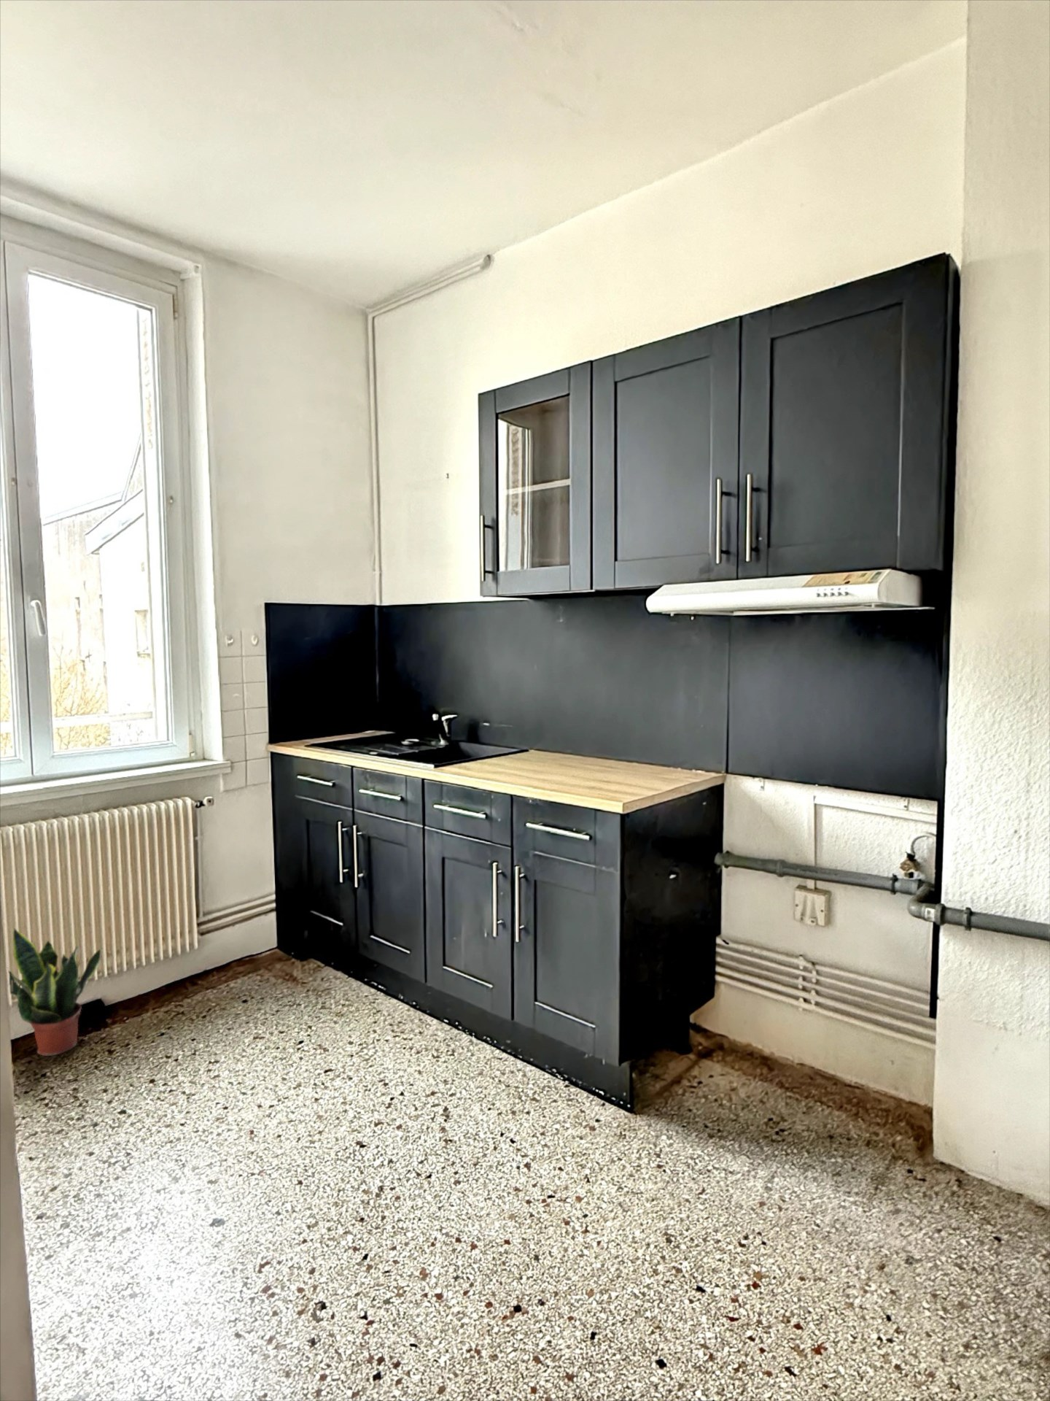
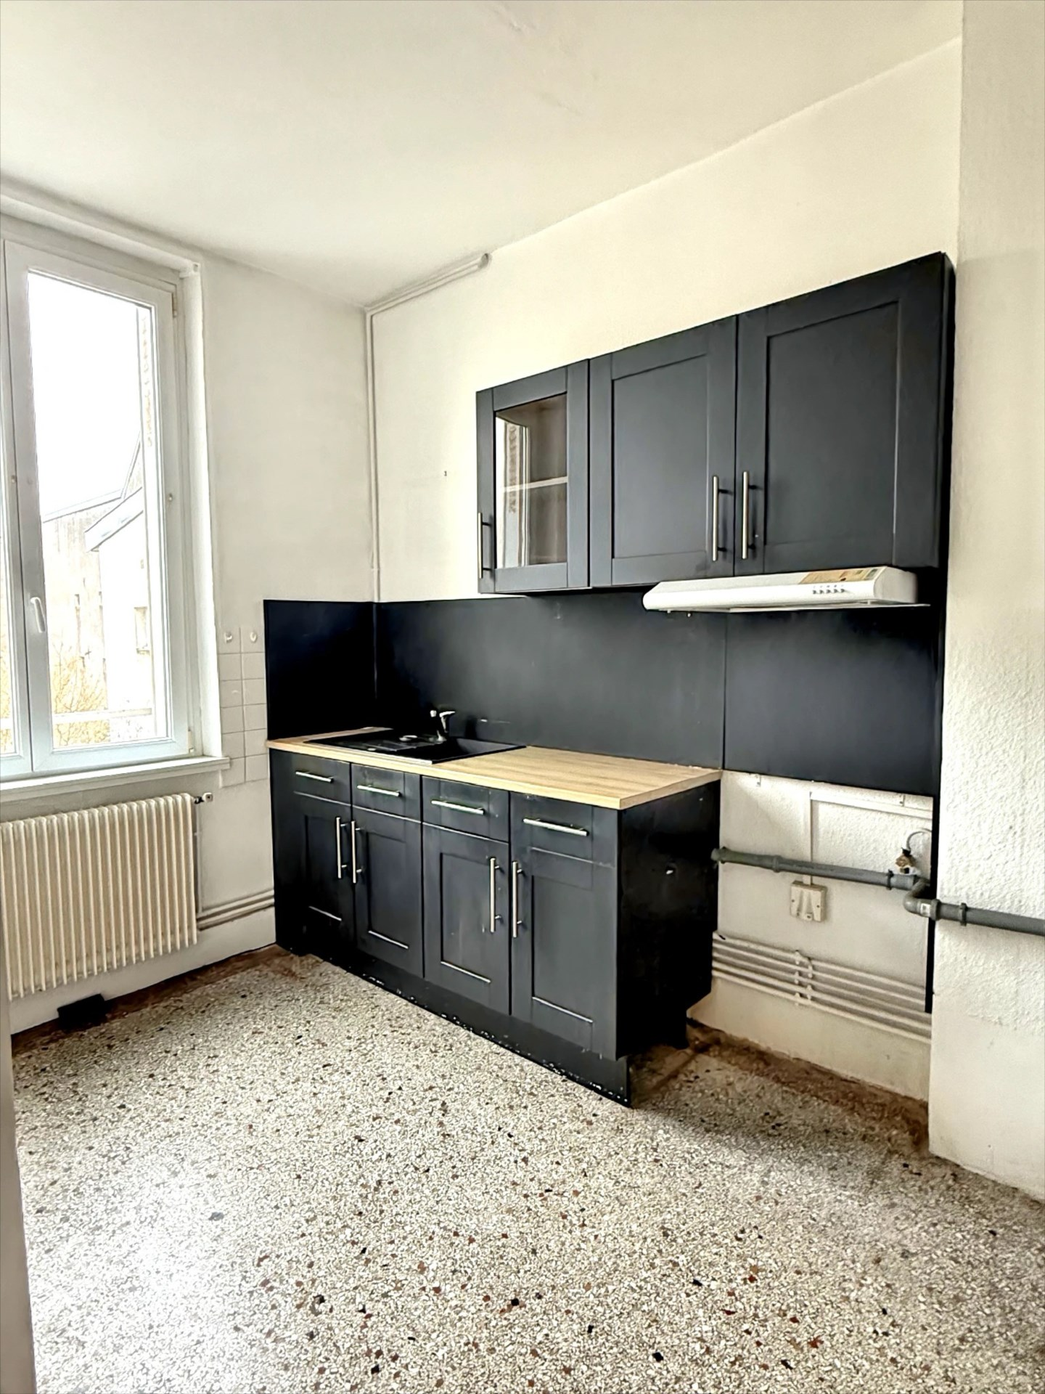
- potted plant [8,928,101,1057]
